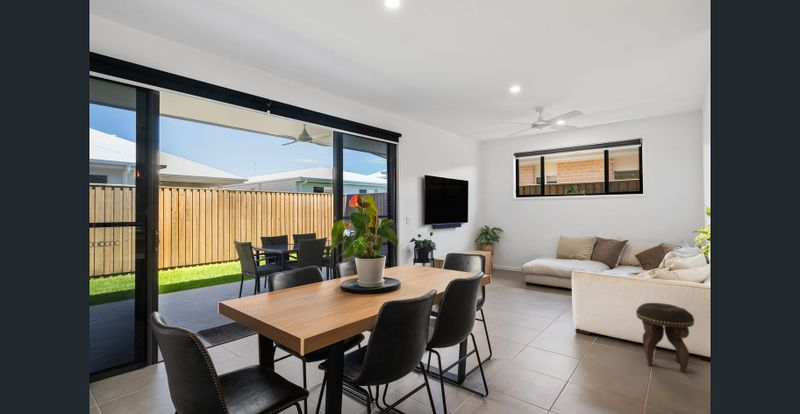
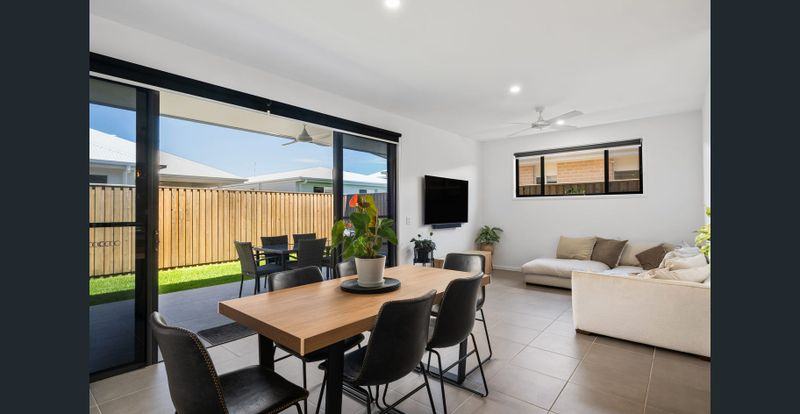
- footstool [635,302,695,373]
